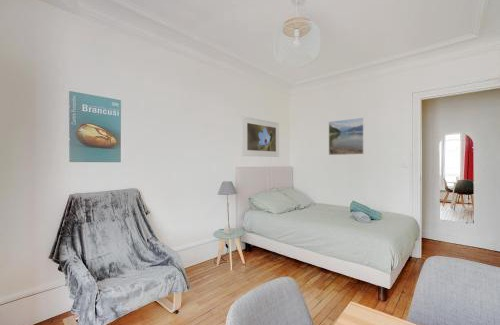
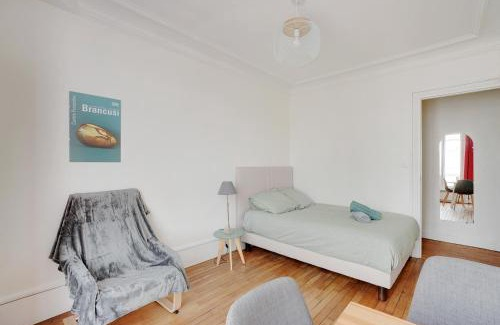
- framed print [328,117,365,156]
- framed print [241,115,280,158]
